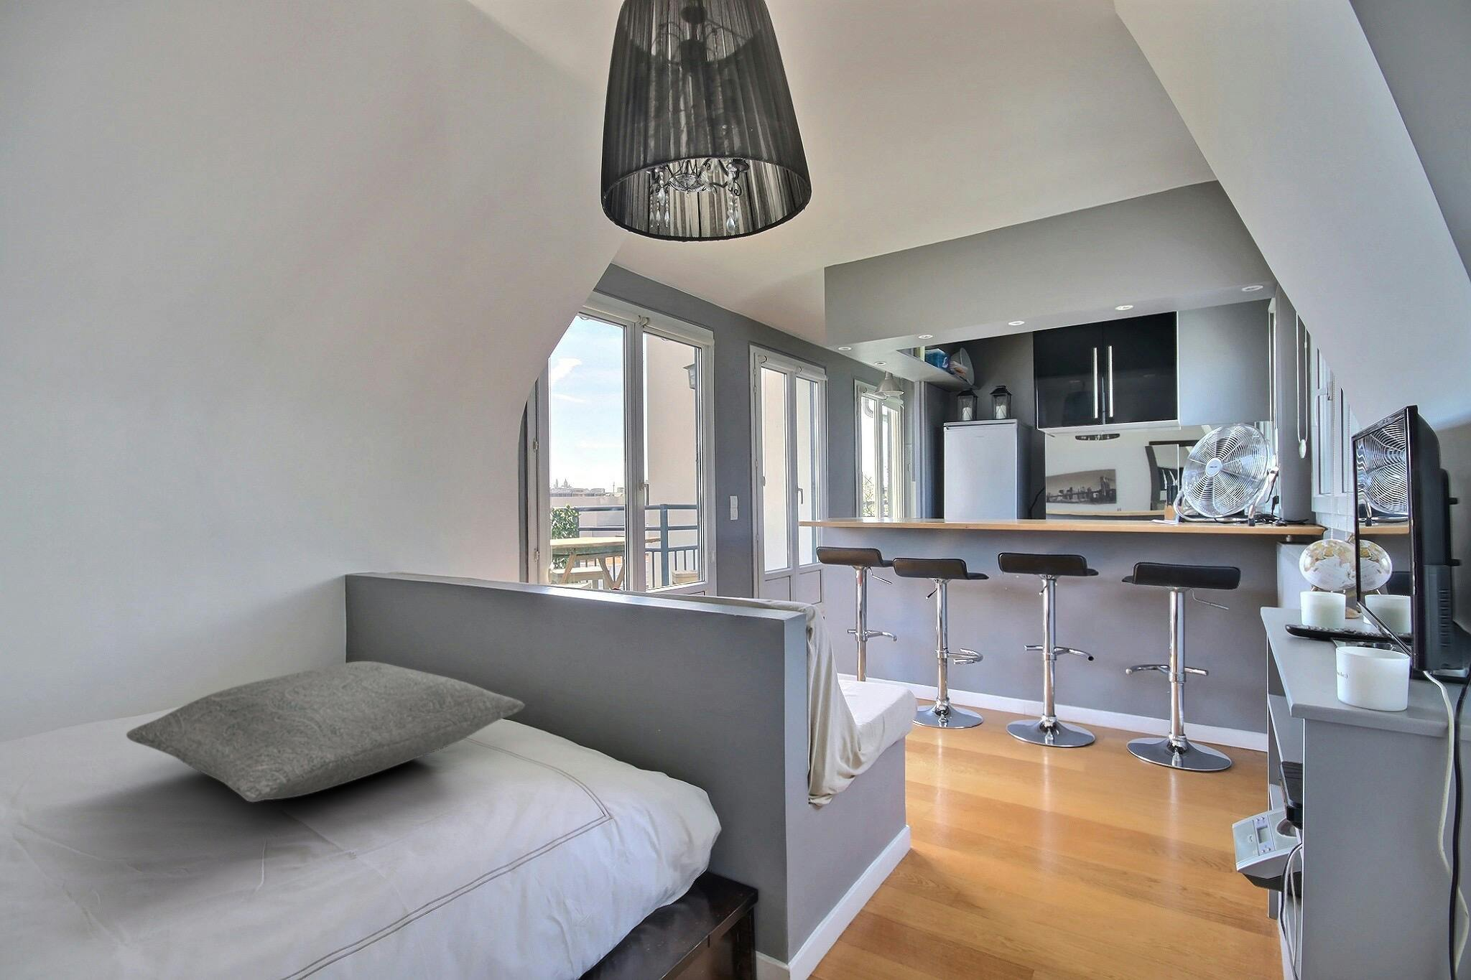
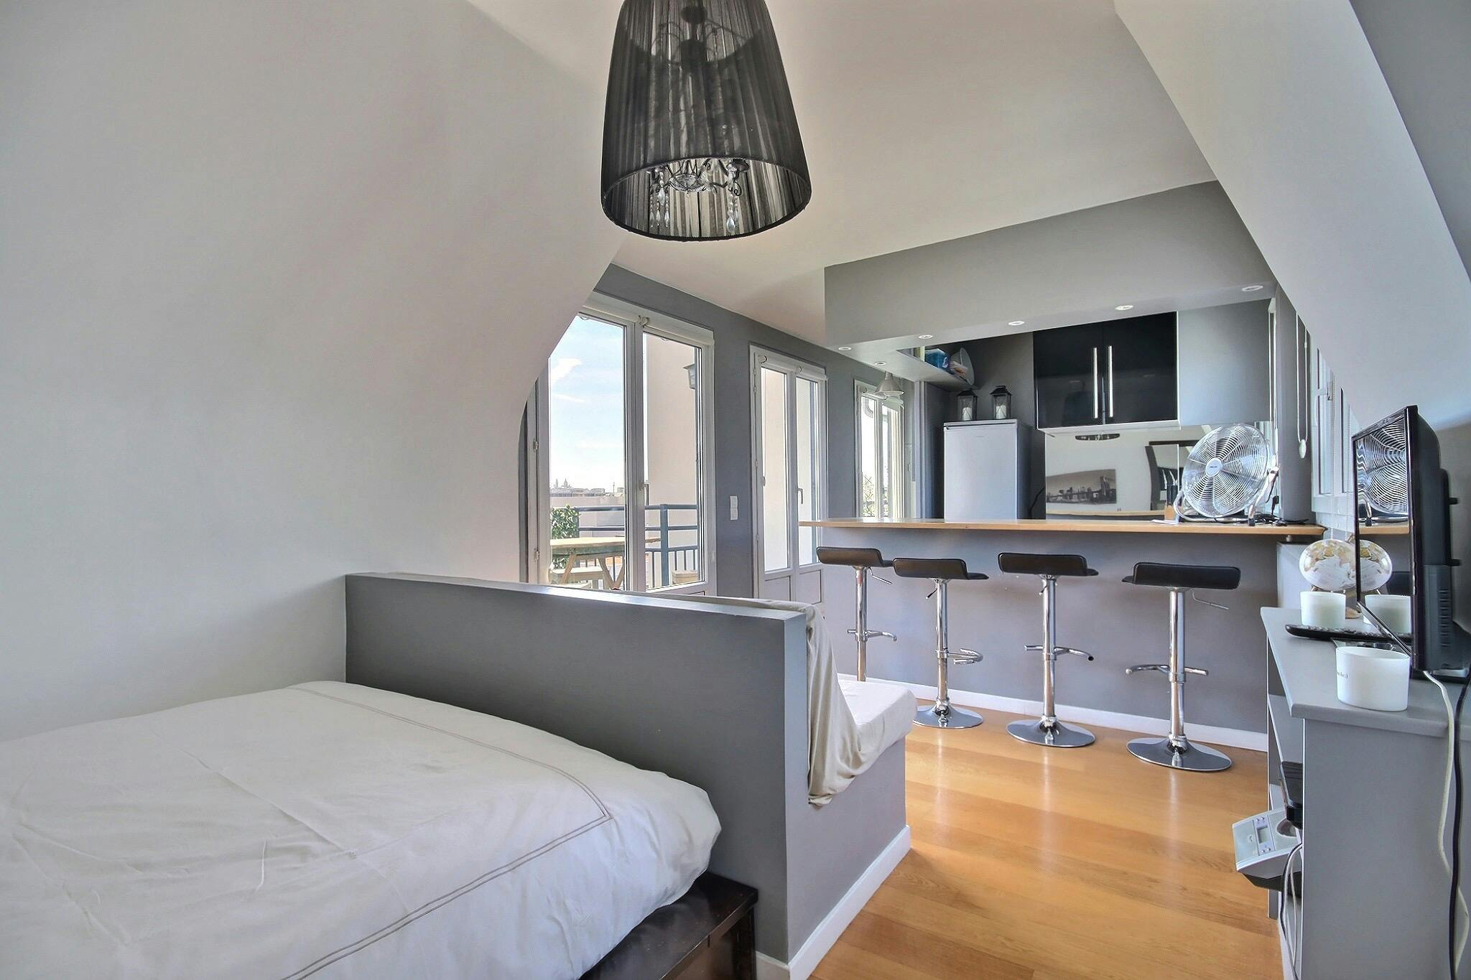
- pillow [126,661,525,803]
